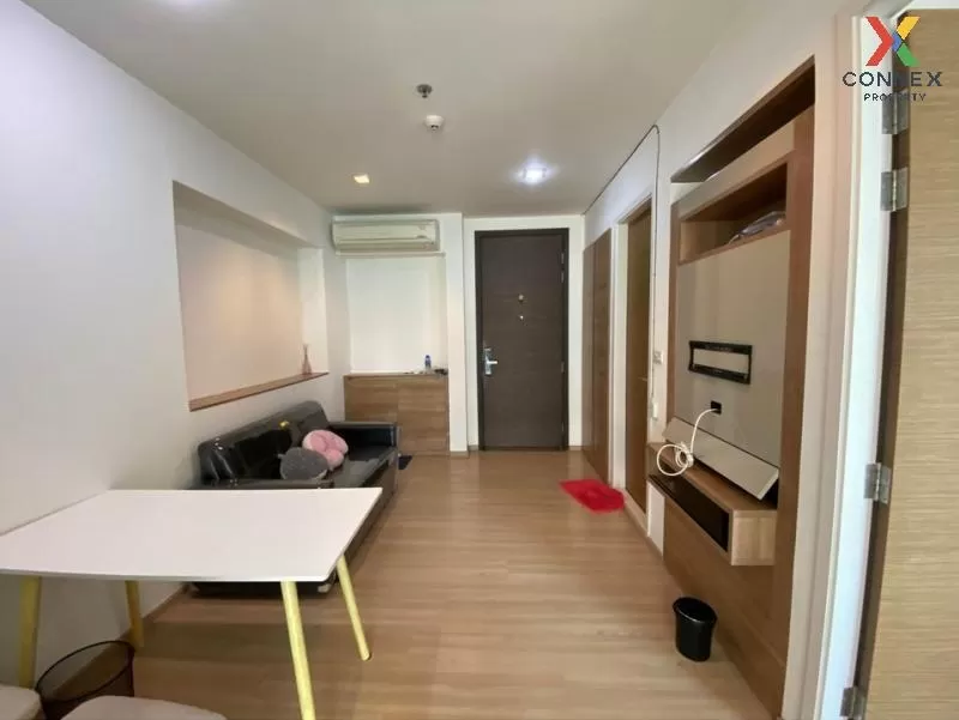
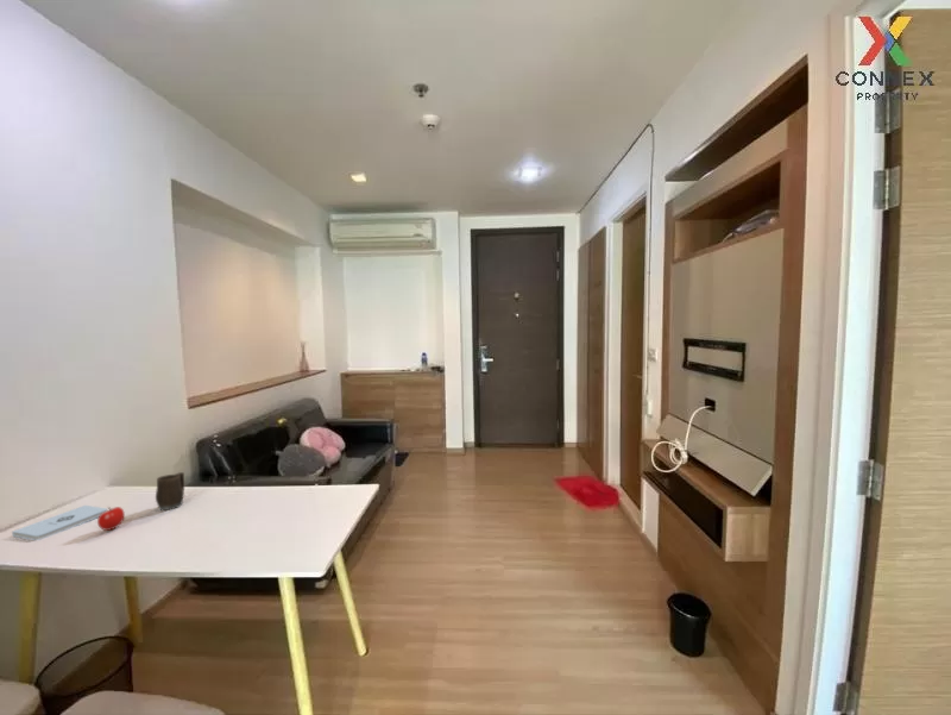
+ mug [155,471,185,512]
+ notepad [11,504,108,541]
+ apple [96,506,126,532]
